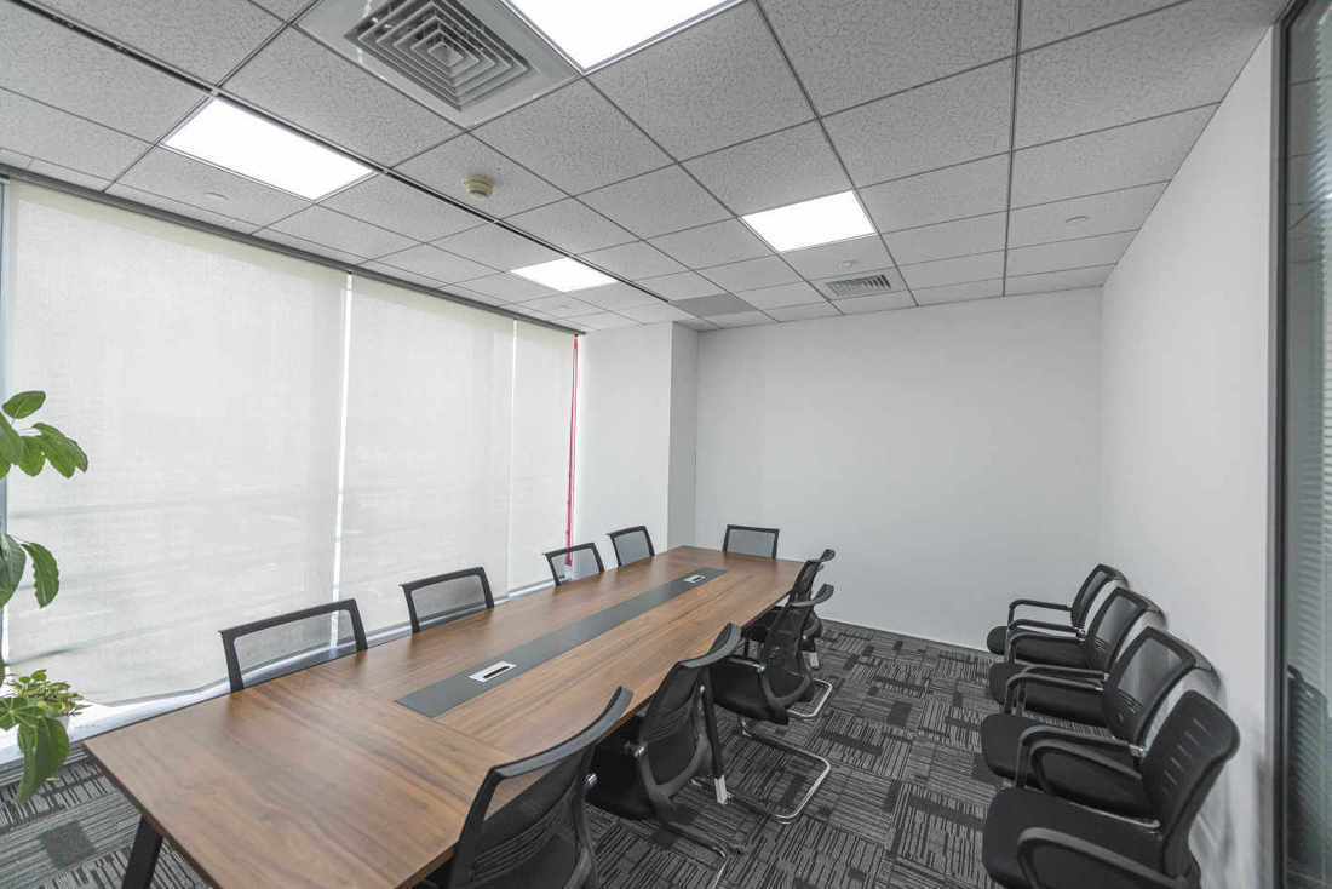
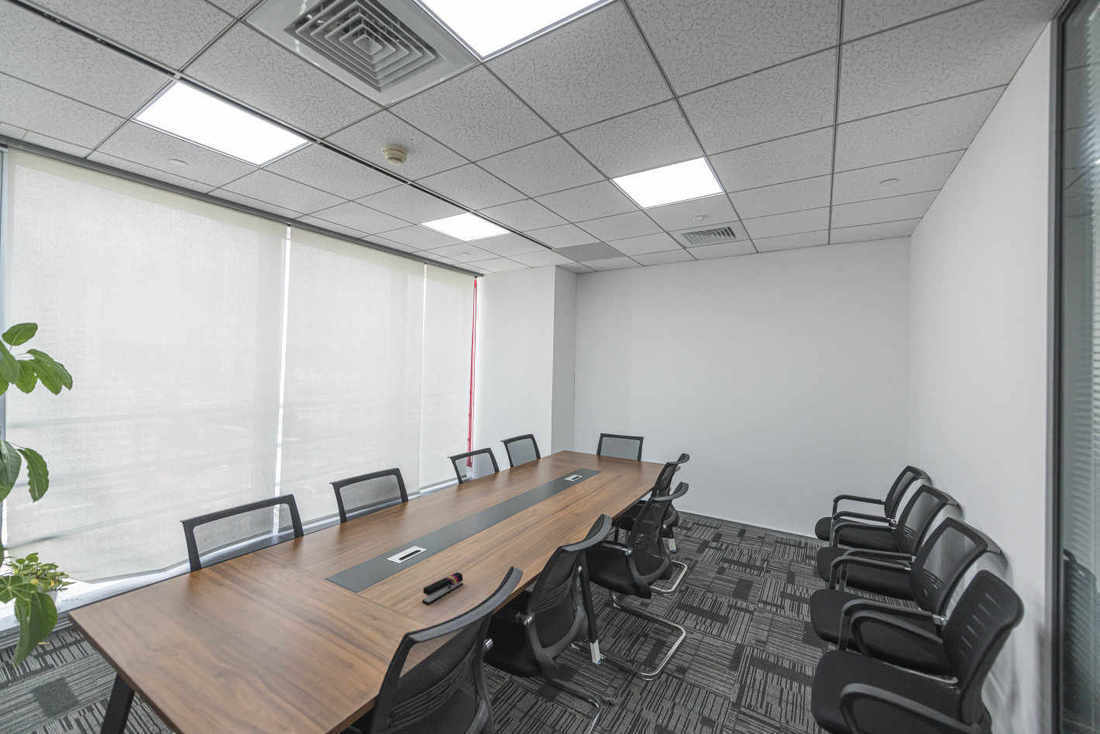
+ stapler [421,571,464,605]
